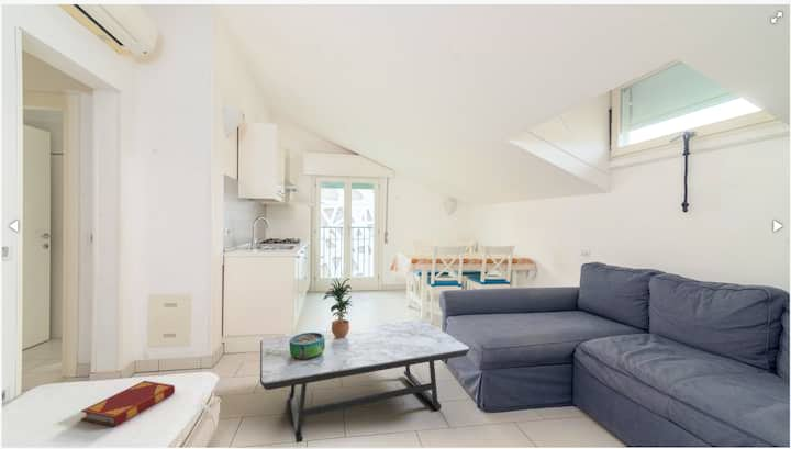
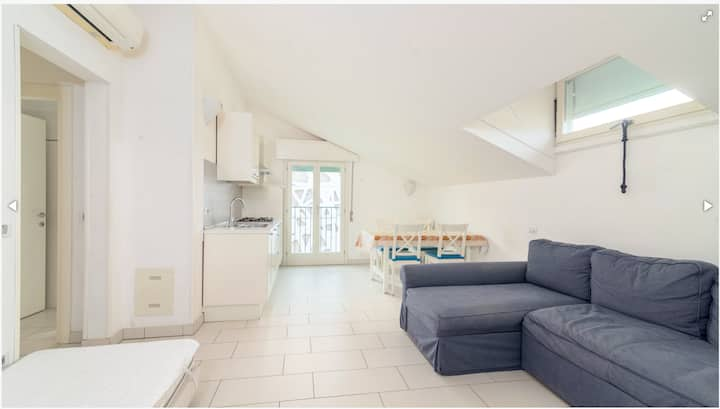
- potted plant [322,278,354,338]
- decorative bowl [289,332,325,360]
- coffee table [259,318,471,444]
- hardback book [80,380,176,428]
